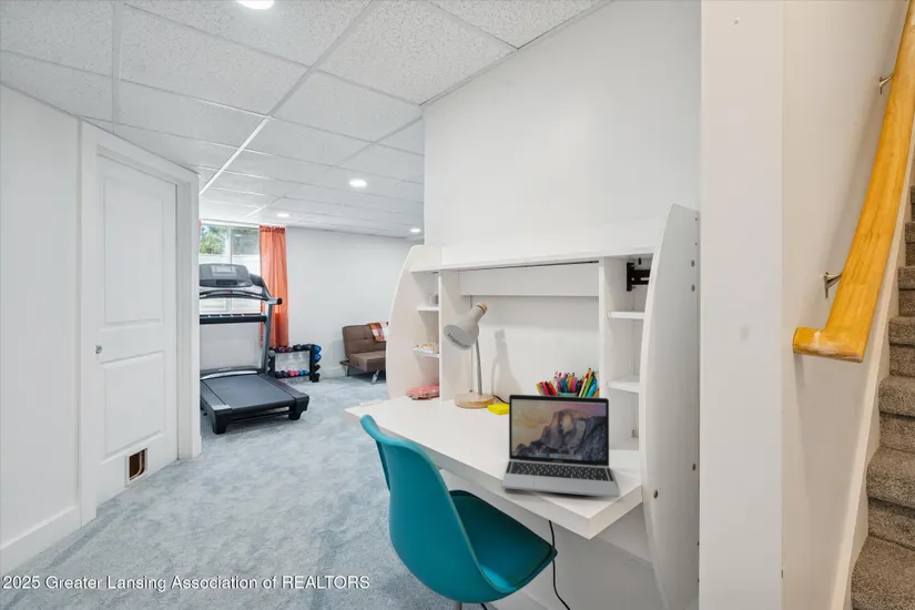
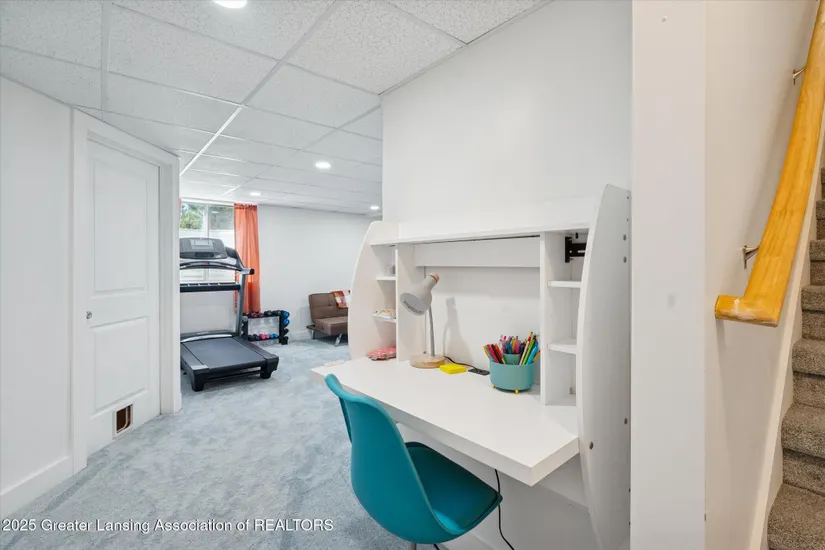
- laptop [501,394,620,498]
